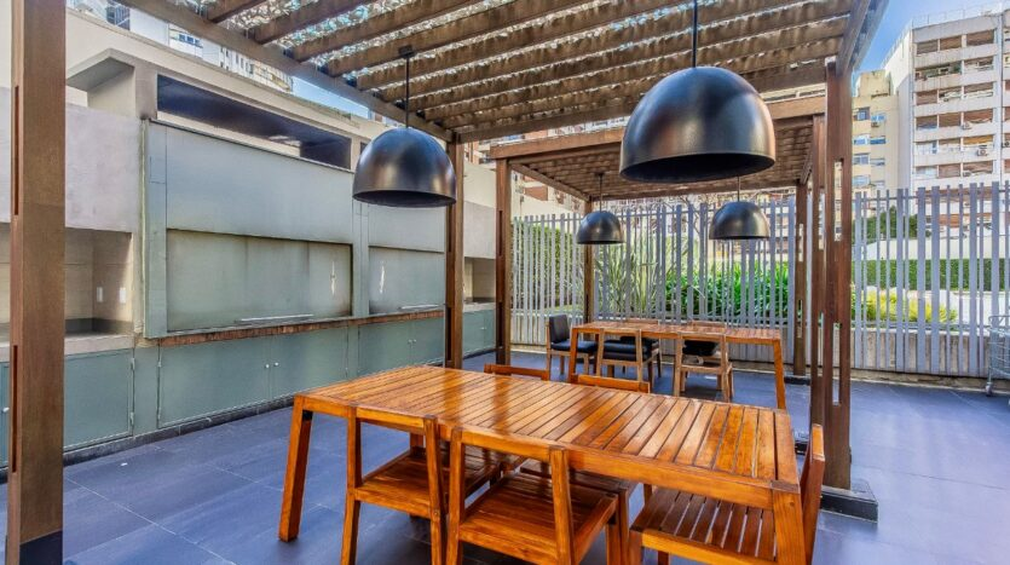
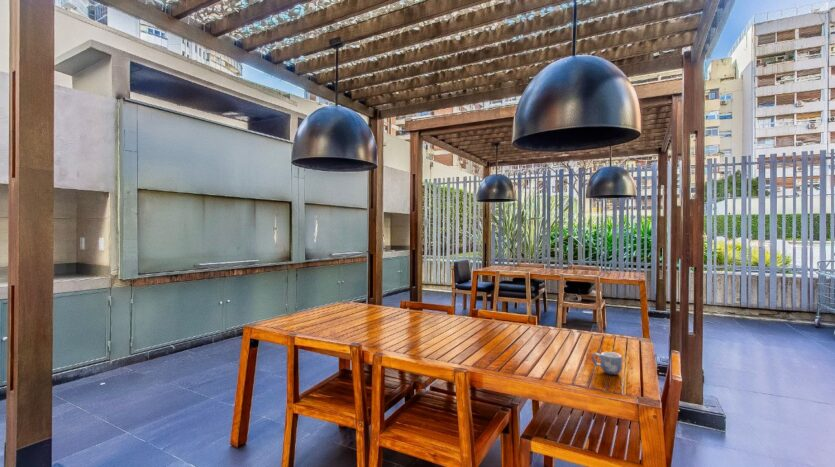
+ mug [590,351,624,376]
